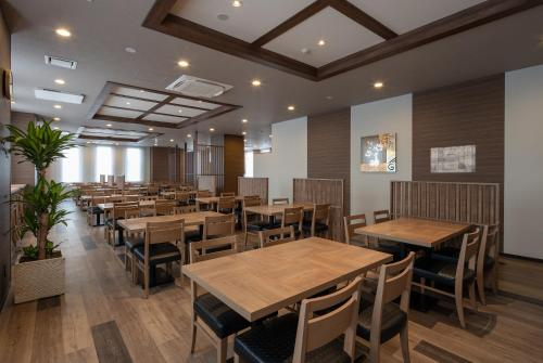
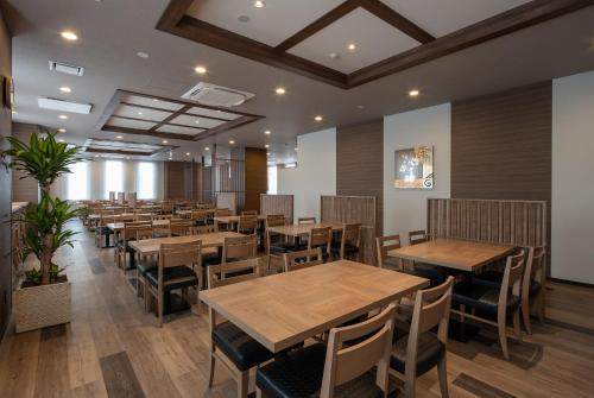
- wall art [430,144,477,173]
